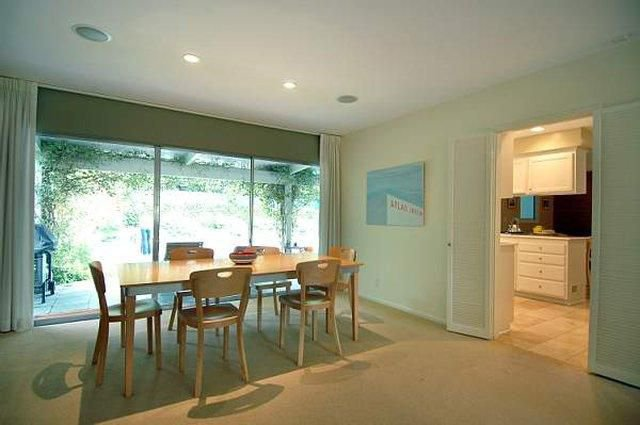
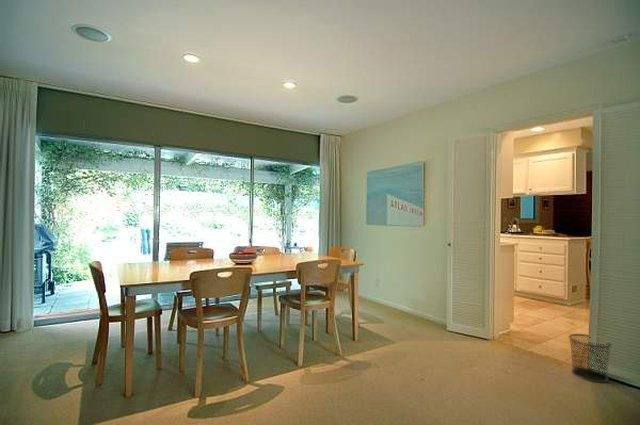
+ waste bin [568,333,613,383]
